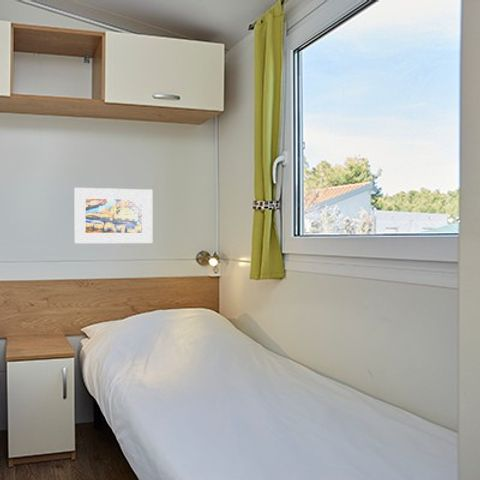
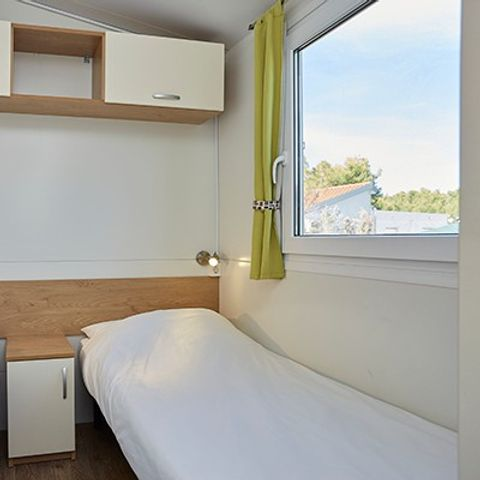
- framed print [73,187,154,244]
